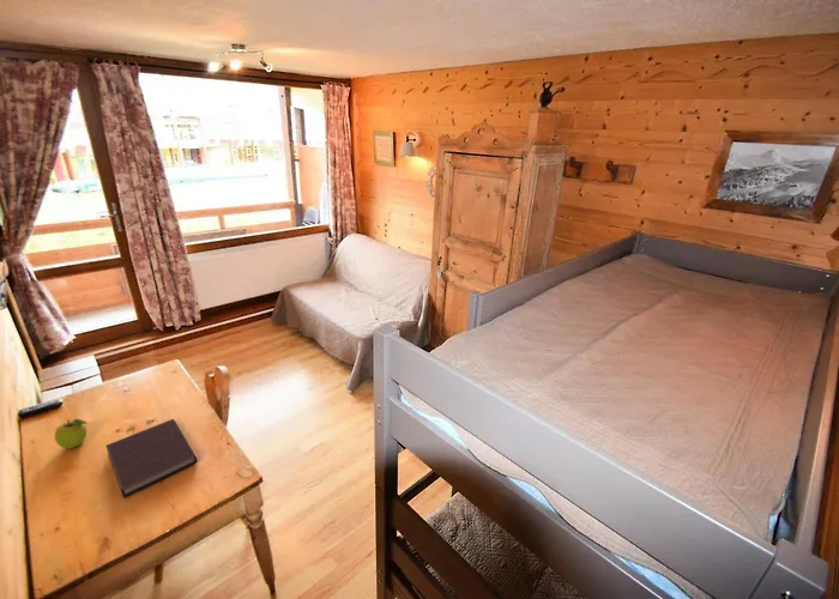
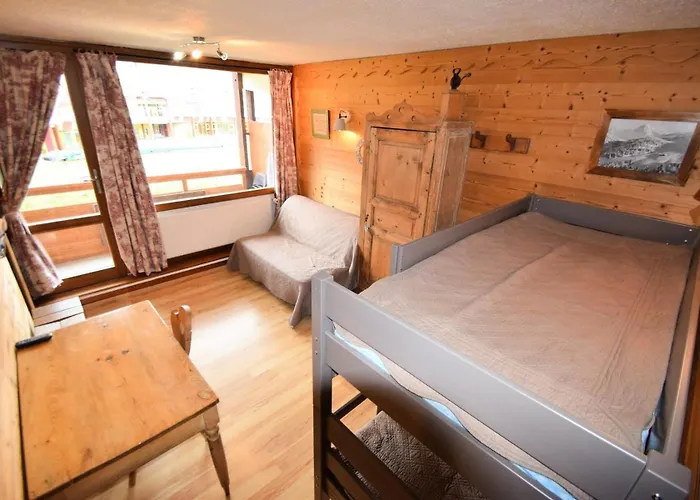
- fruit [54,418,89,449]
- notebook [105,418,199,500]
